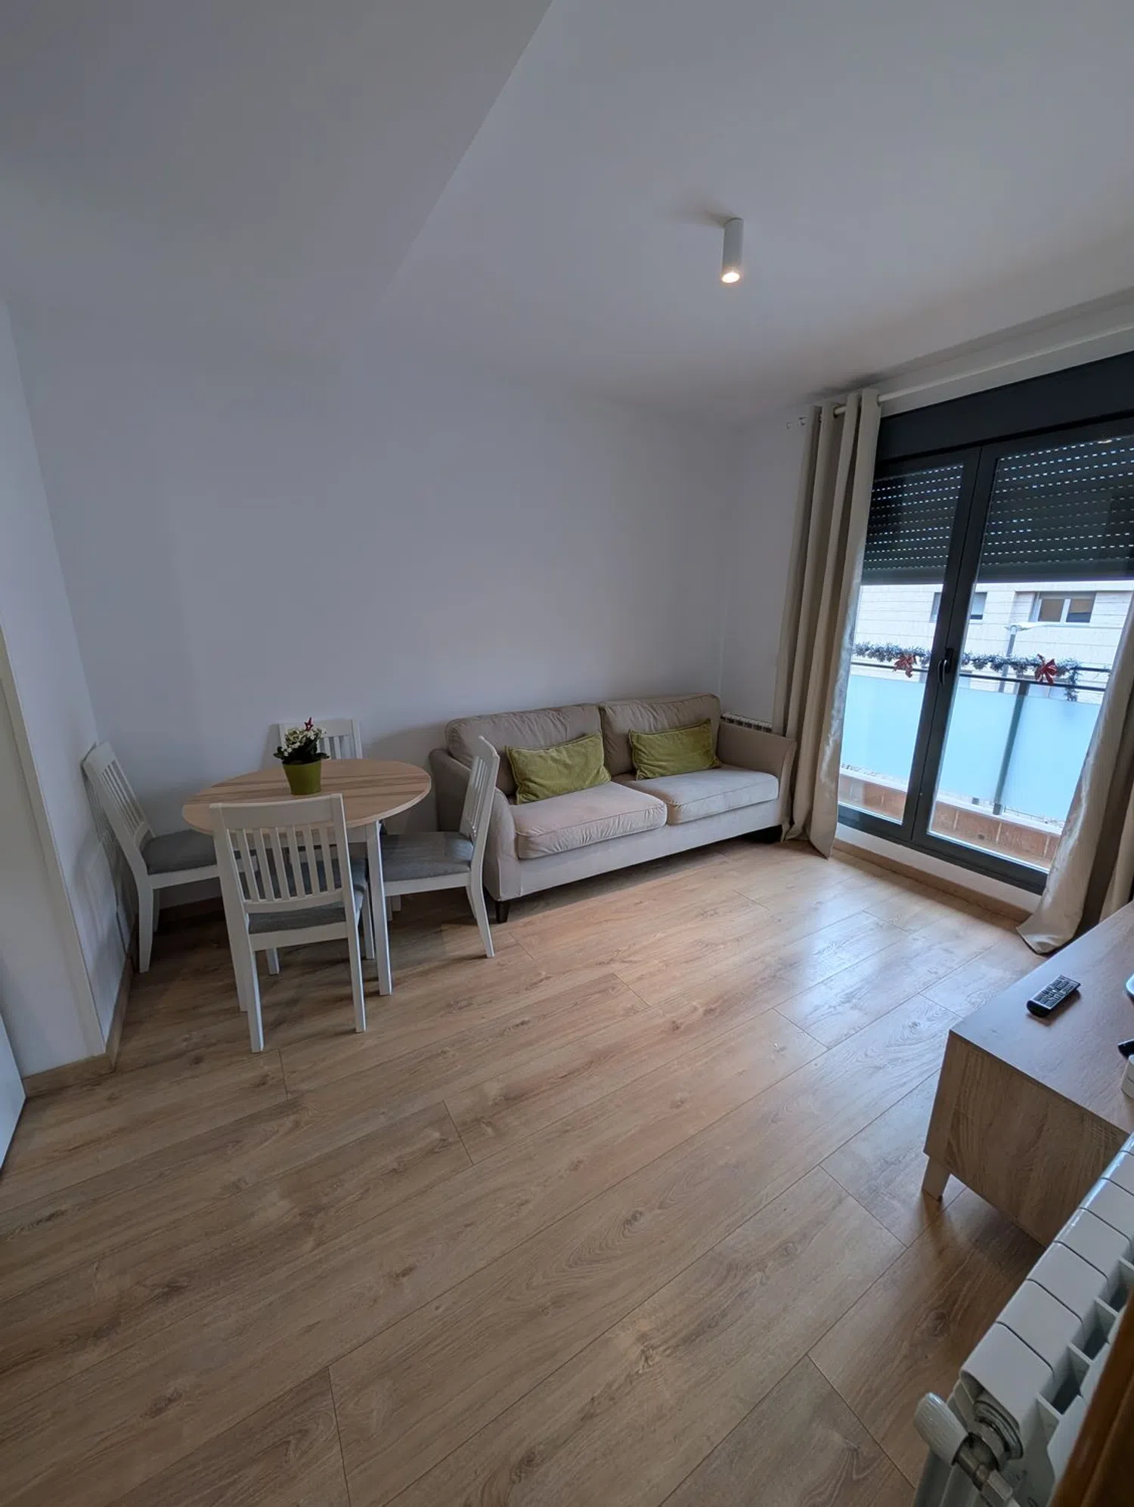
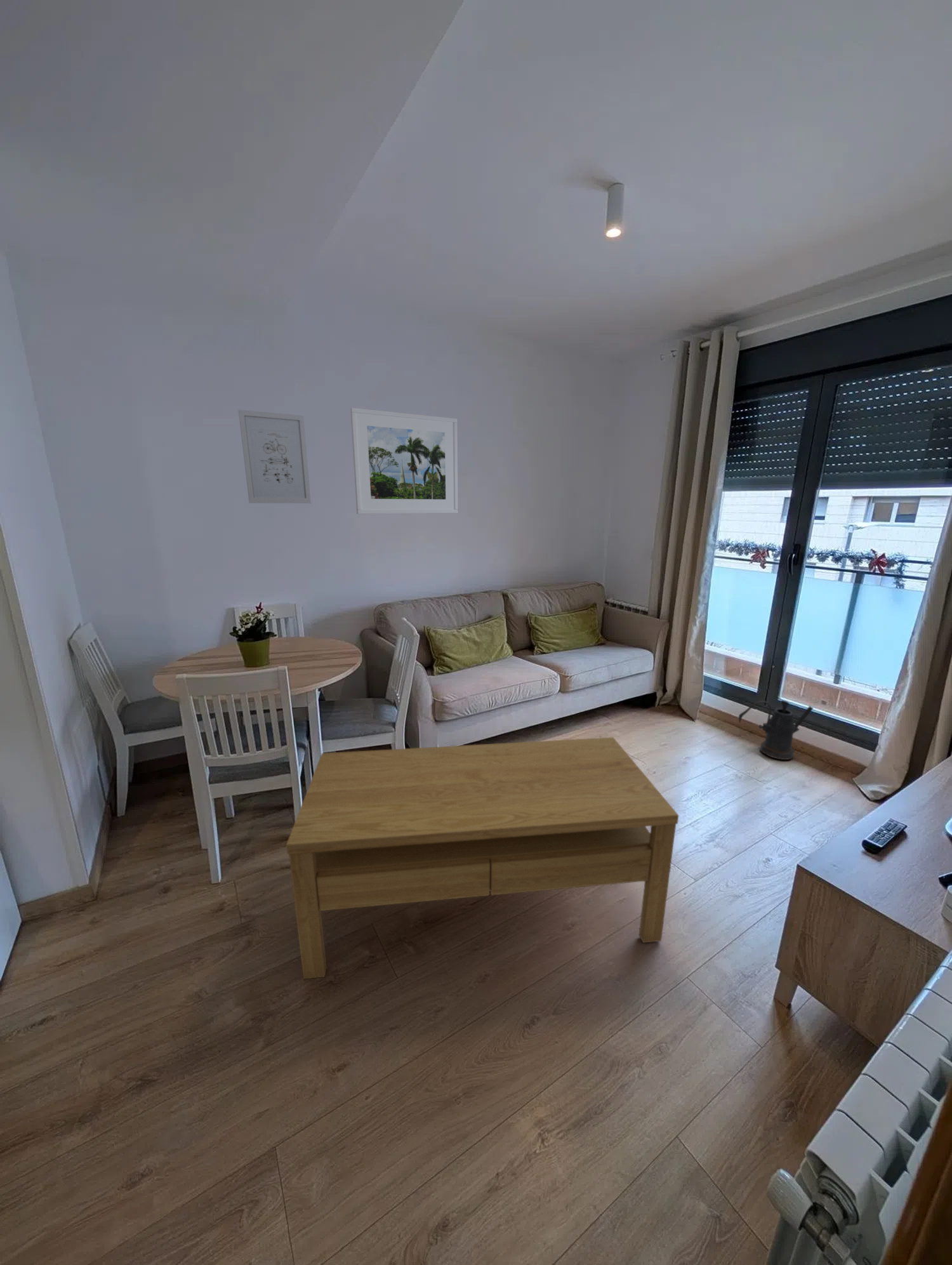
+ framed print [350,407,458,515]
+ coffee table [286,736,679,980]
+ watering can [738,699,814,760]
+ wall art [238,409,312,504]
